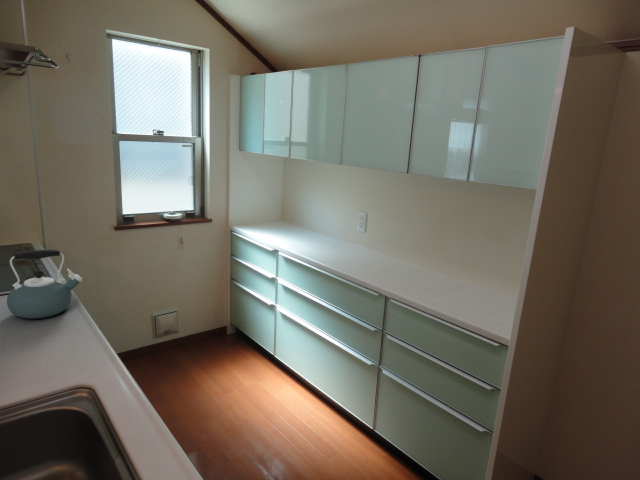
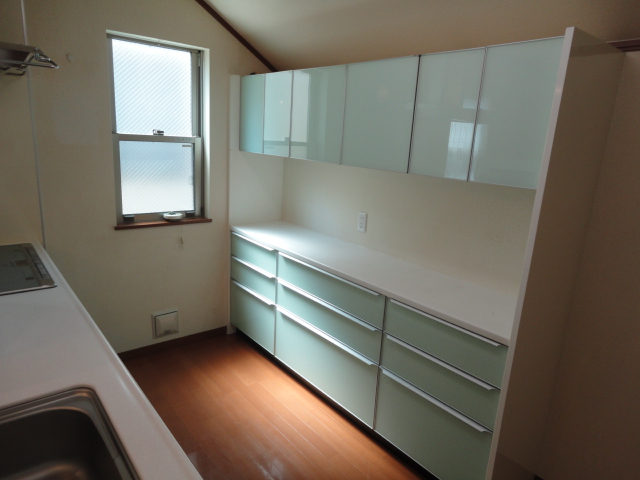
- kettle [6,249,83,319]
